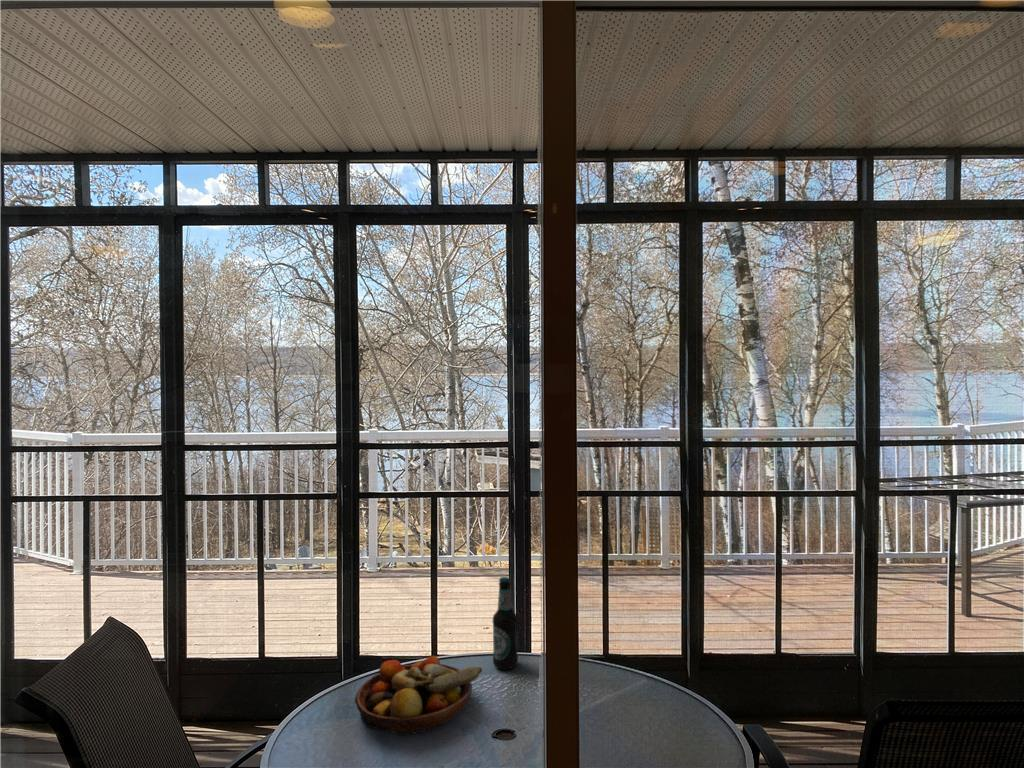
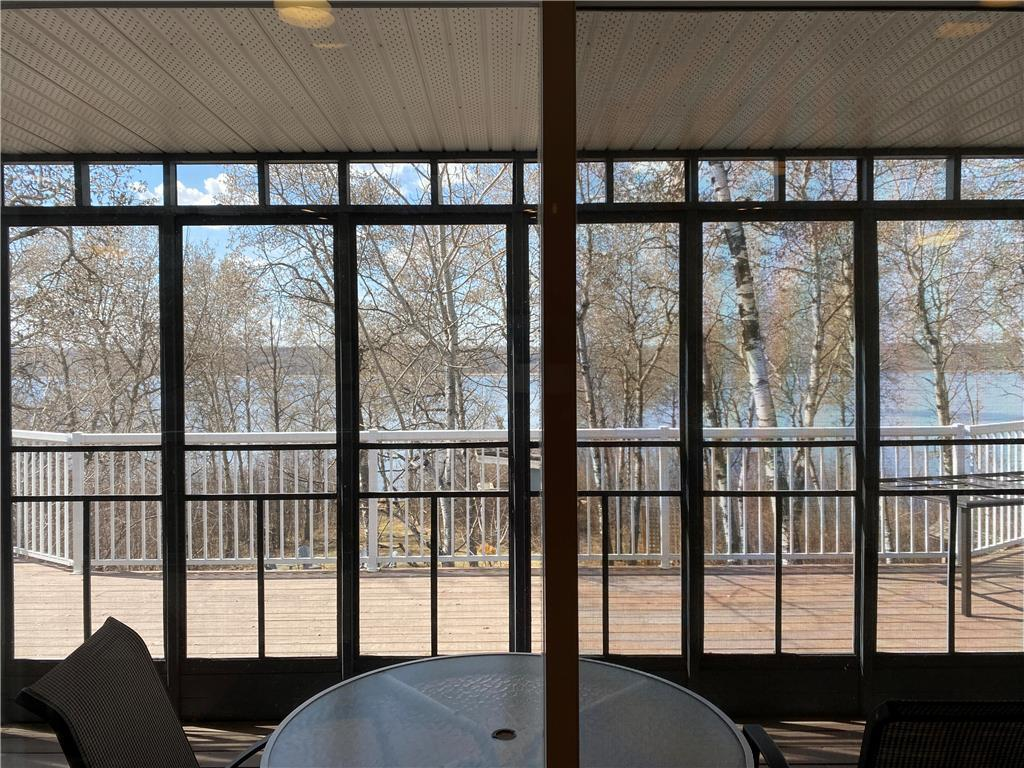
- fruit bowl [354,655,483,736]
- bottle [492,576,519,670]
